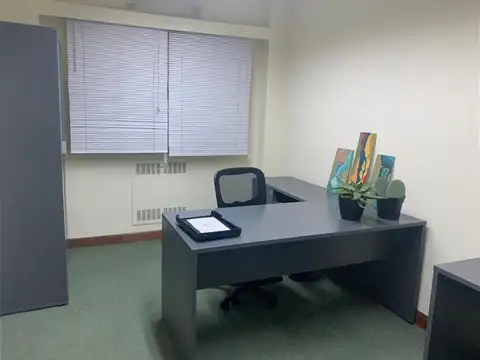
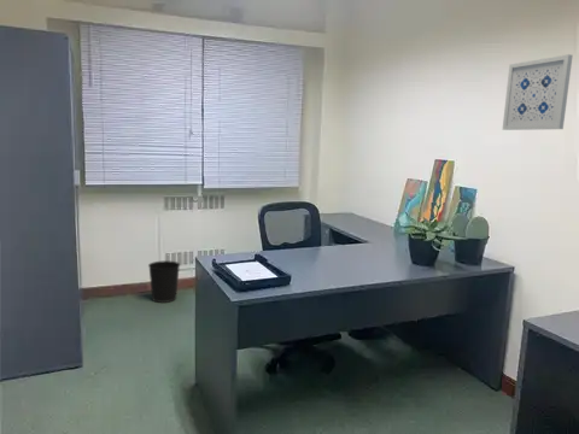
+ wastebasket [147,259,181,304]
+ wall art [502,53,574,131]
